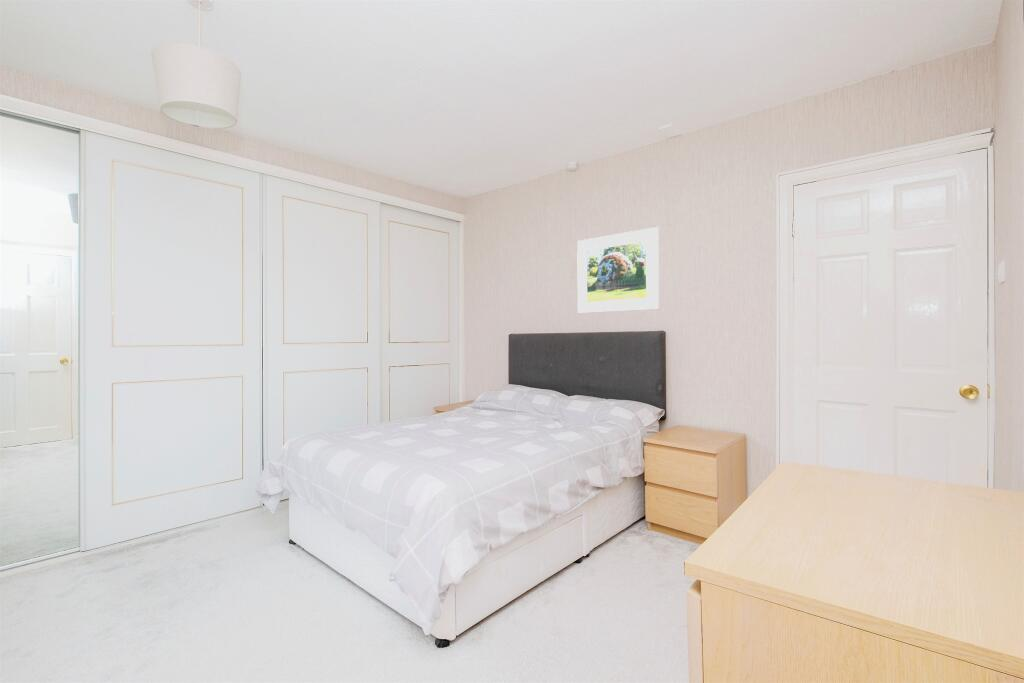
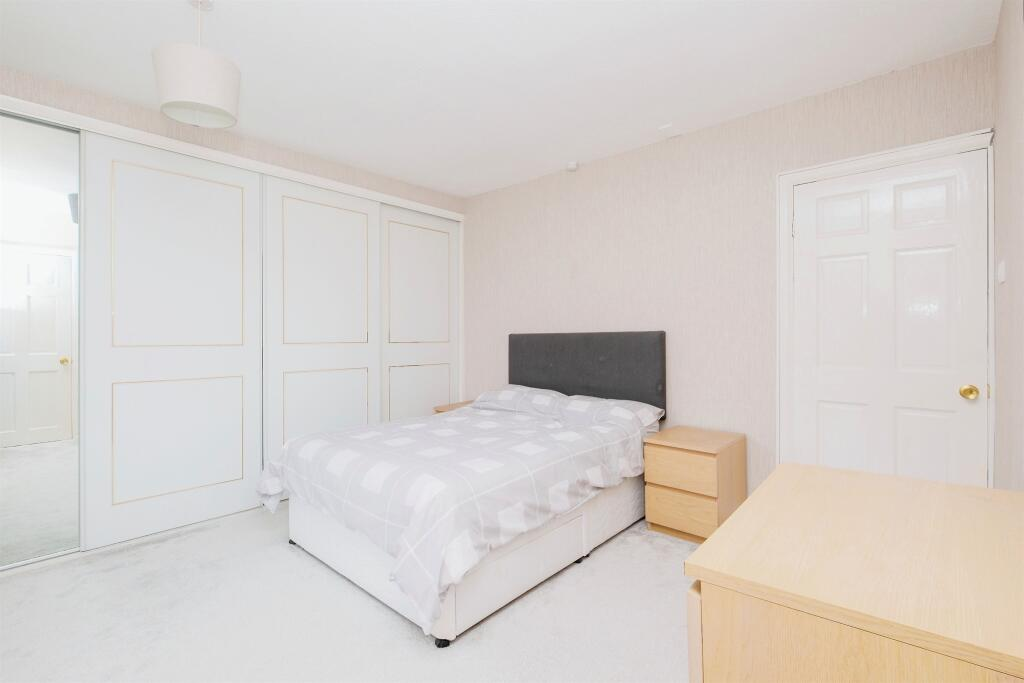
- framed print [576,226,660,315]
